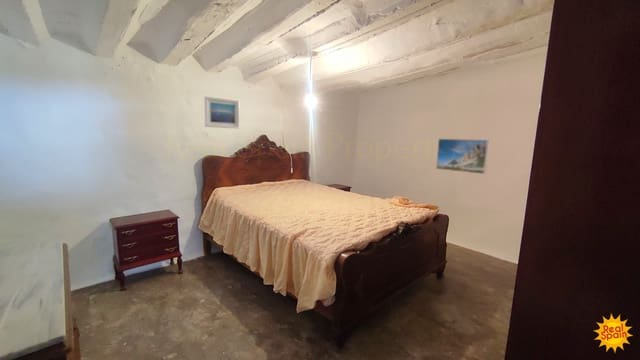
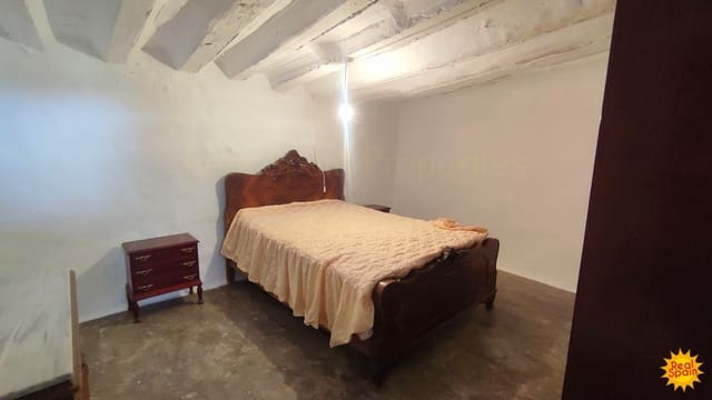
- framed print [203,95,241,130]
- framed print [435,138,489,175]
